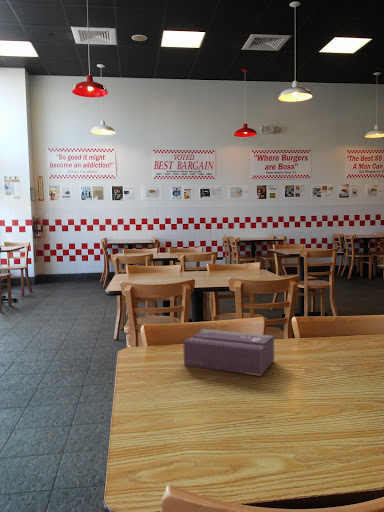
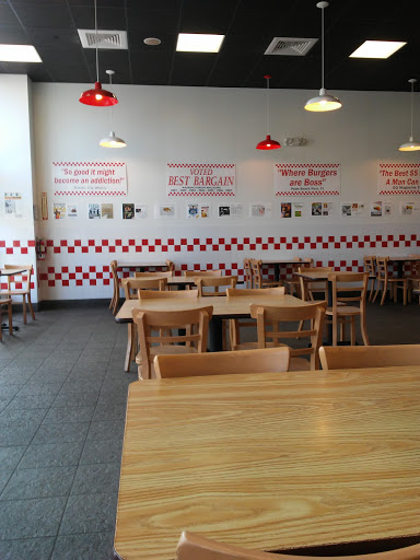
- tissue box [183,328,275,377]
